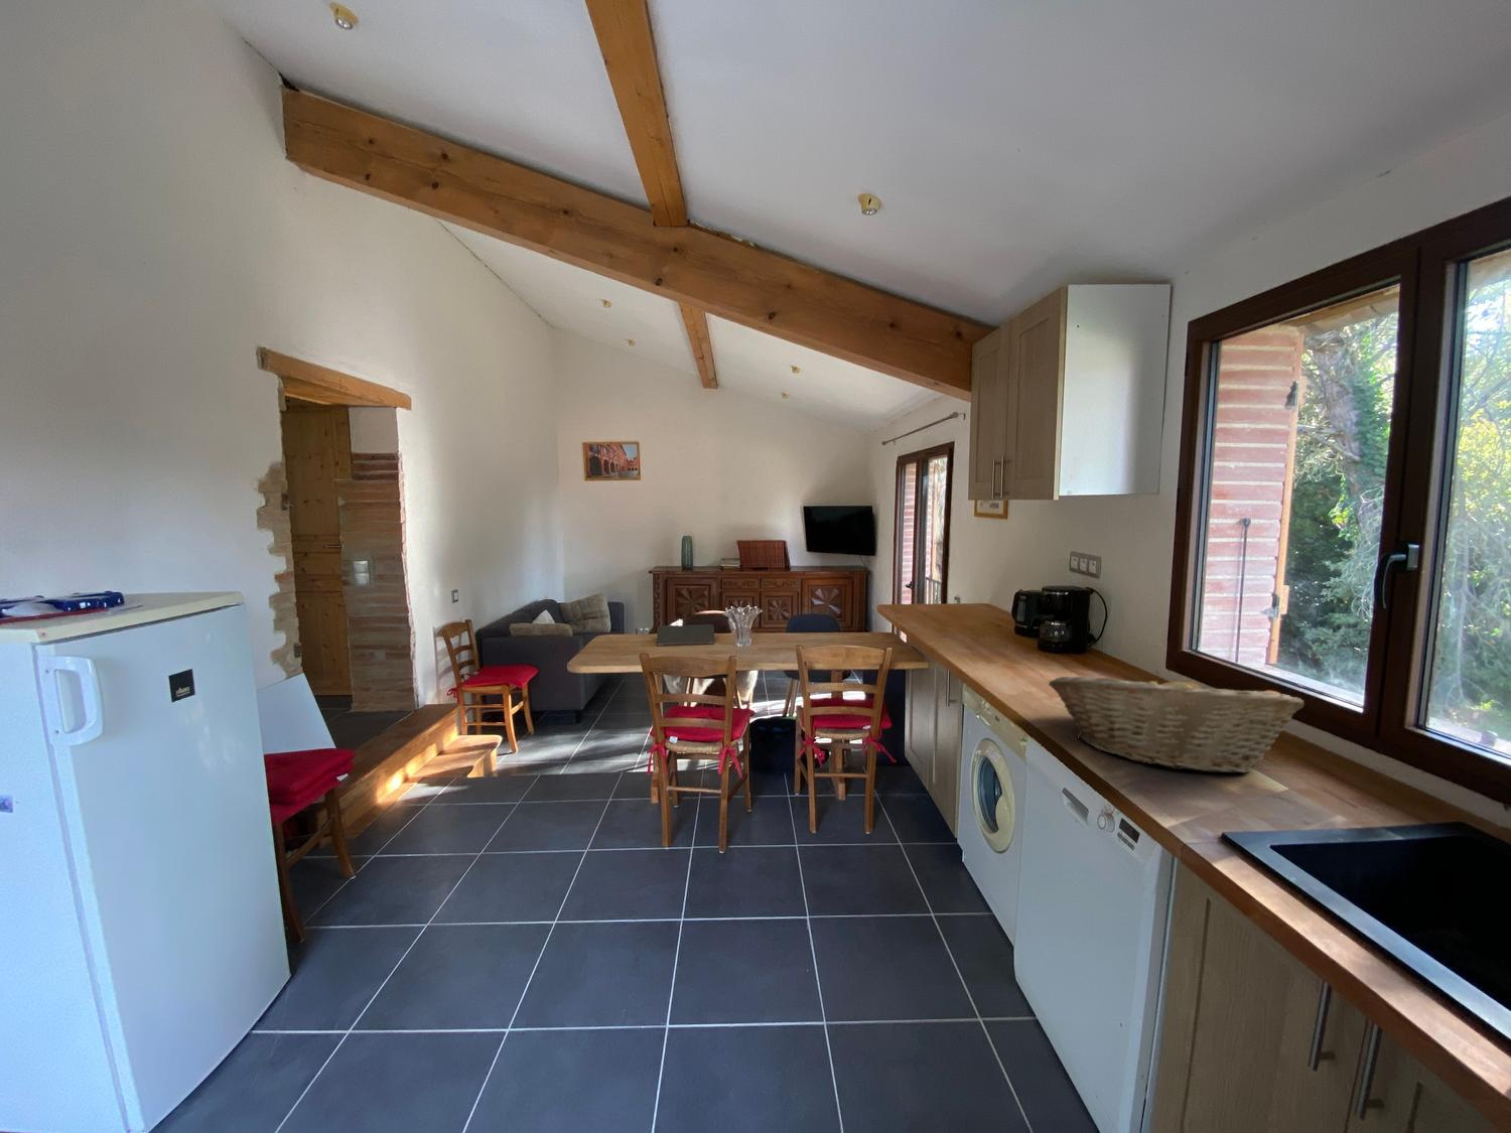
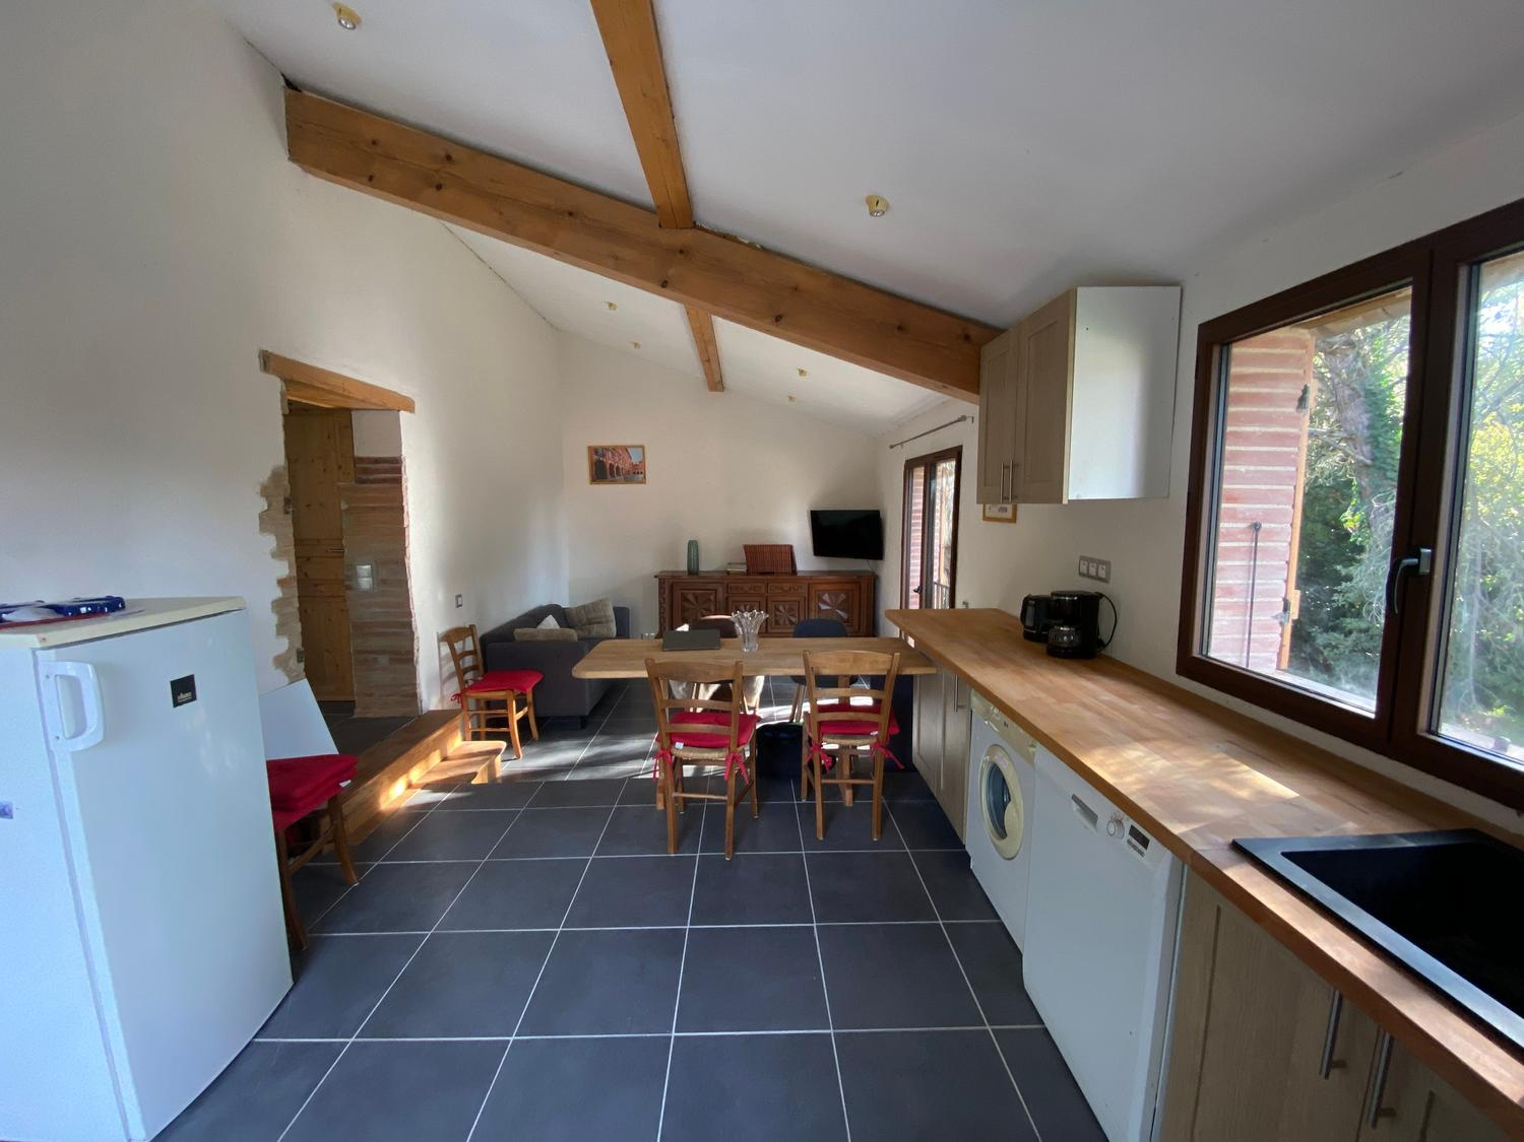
- fruit basket [1048,670,1305,775]
